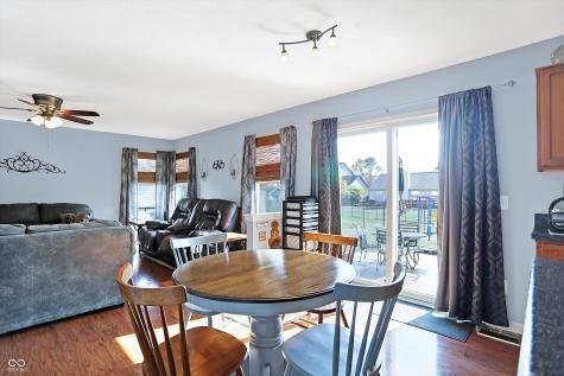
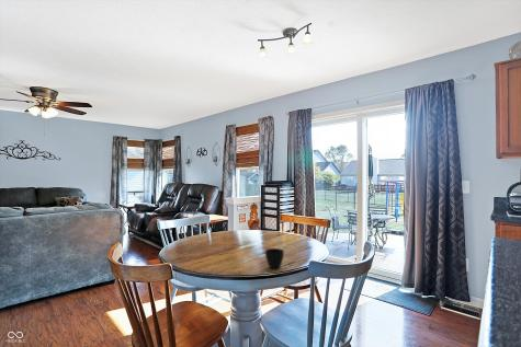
+ cup [264,247,285,269]
